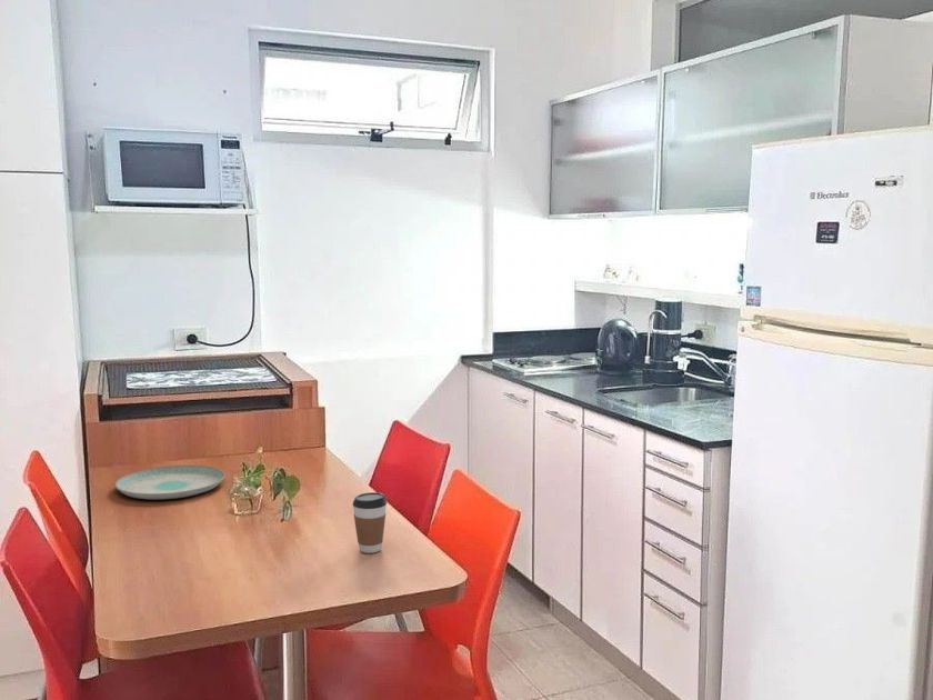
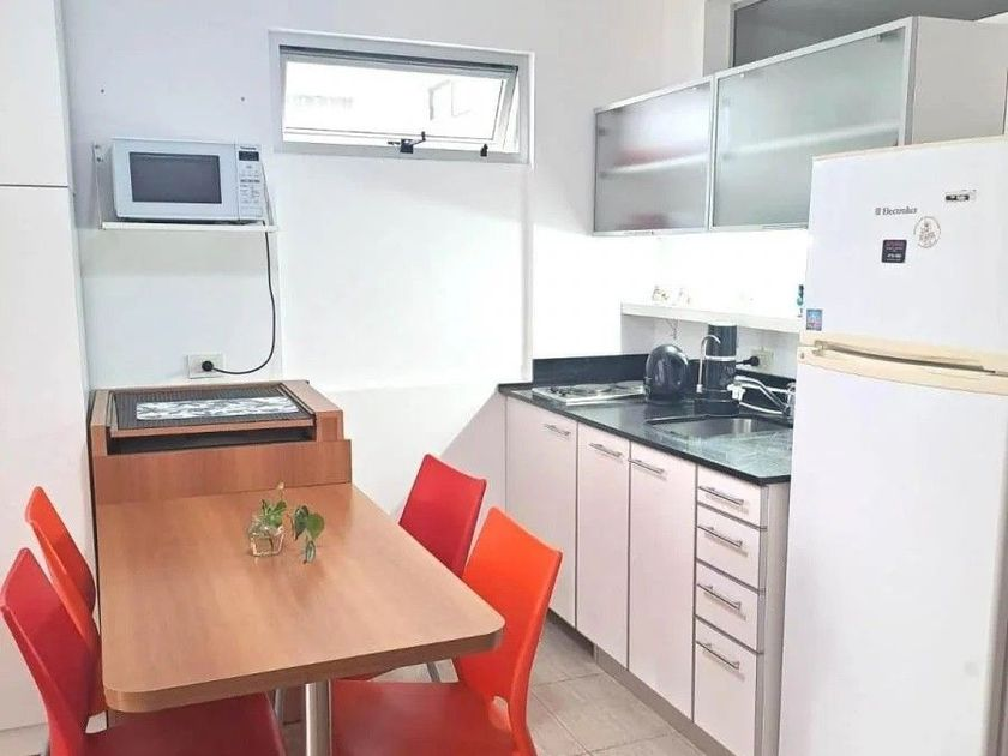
- coffee cup [352,491,388,554]
- plate [114,464,227,501]
